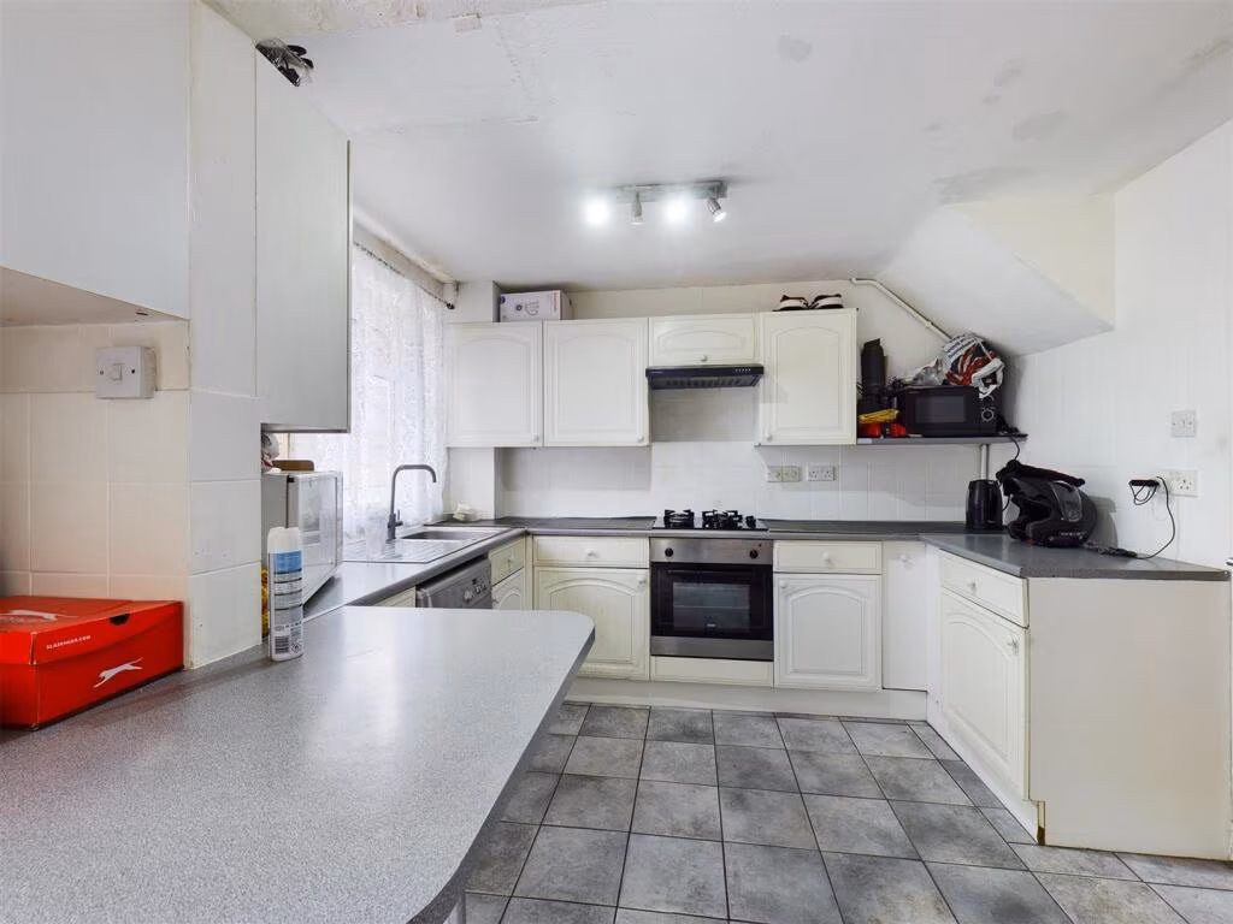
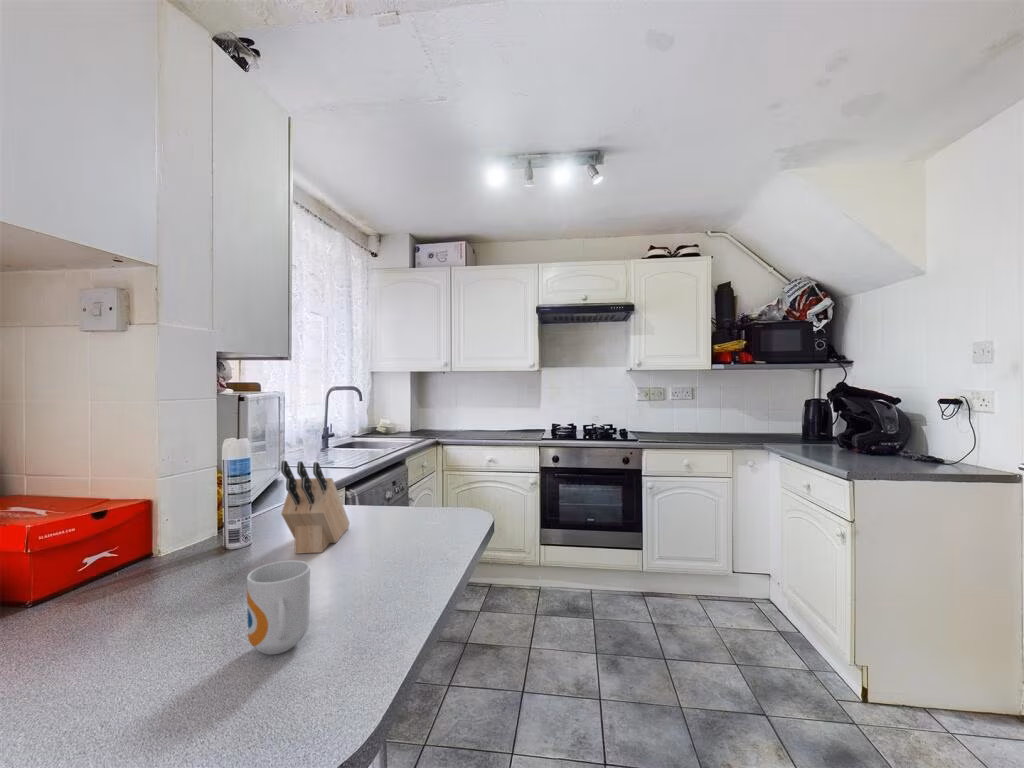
+ knife block [280,460,351,555]
+ mug [246,560,311,655]
